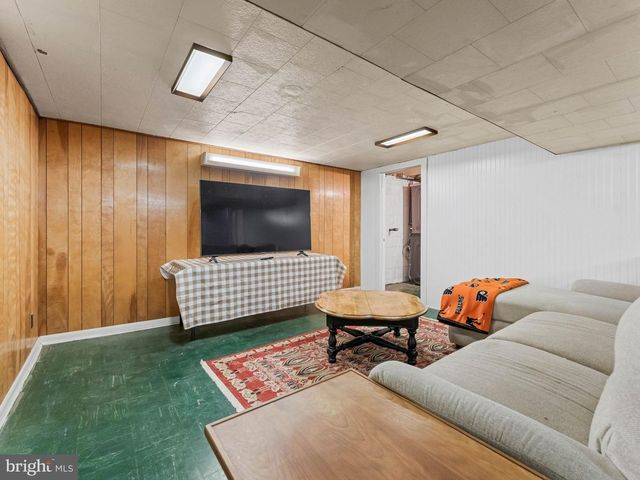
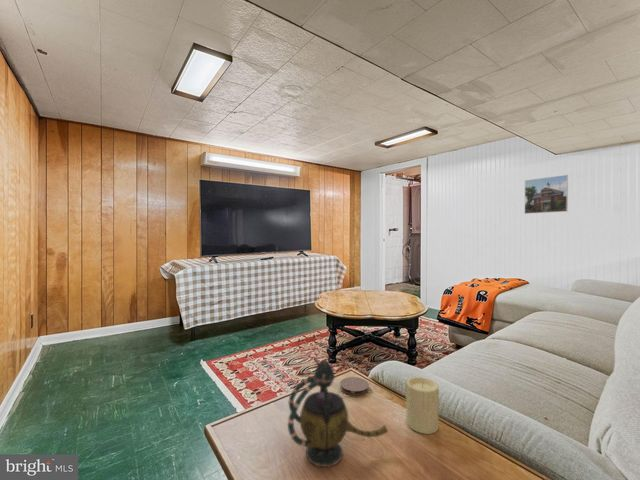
+ candle [404,376,440,435]
+ coaster [339,376,370,396]
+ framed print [524,174,569,215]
+ teapot [287,357,389,468]
